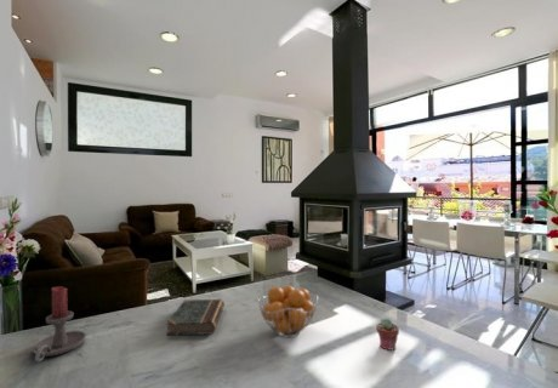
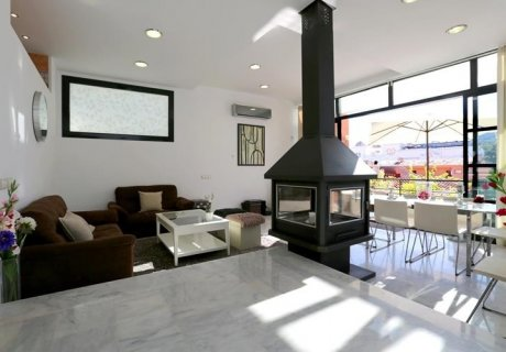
- potted succulent [375,318,400,352]
- book [165,297,226,336]
- candle holder [30,285,87,363]
- fruit basket [256,284,319,338]
